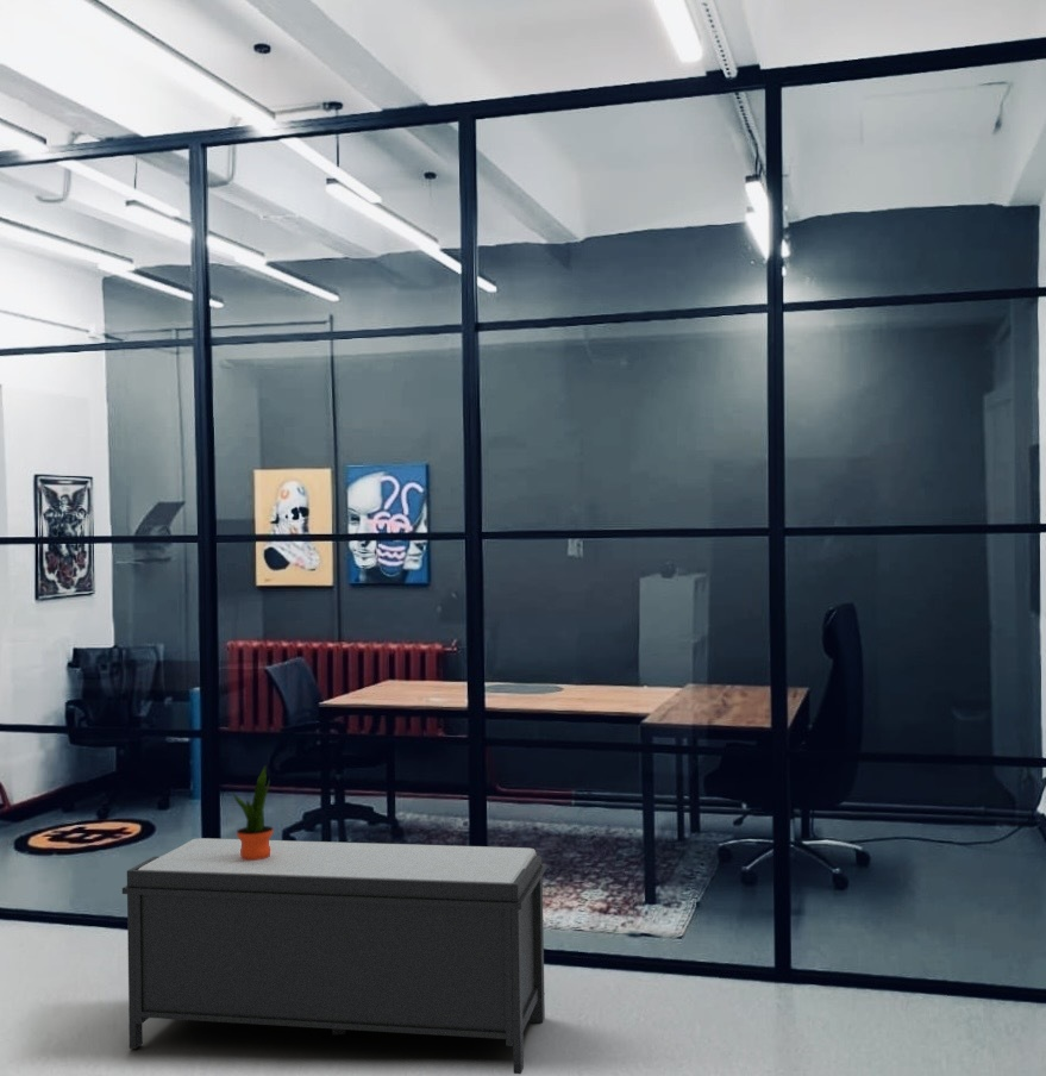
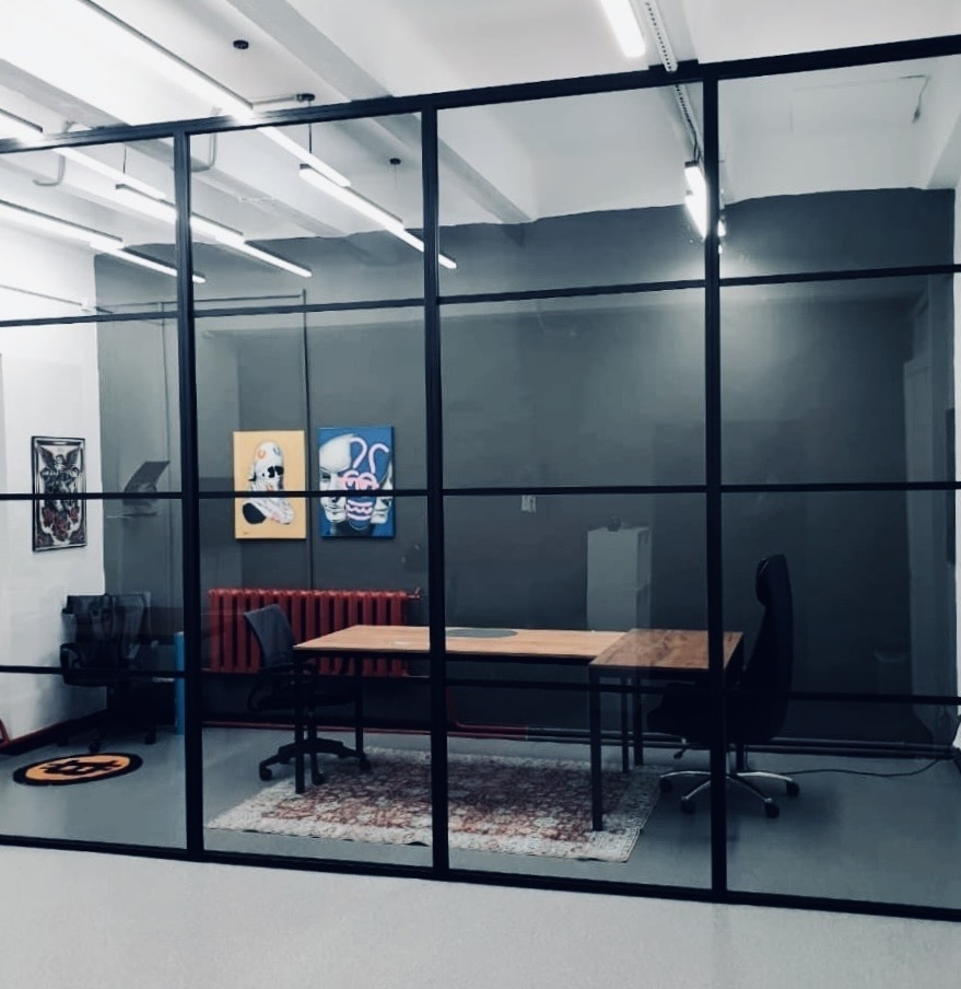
- potted plant [232,764,275,861]
- bench [121,837,547,1075]
